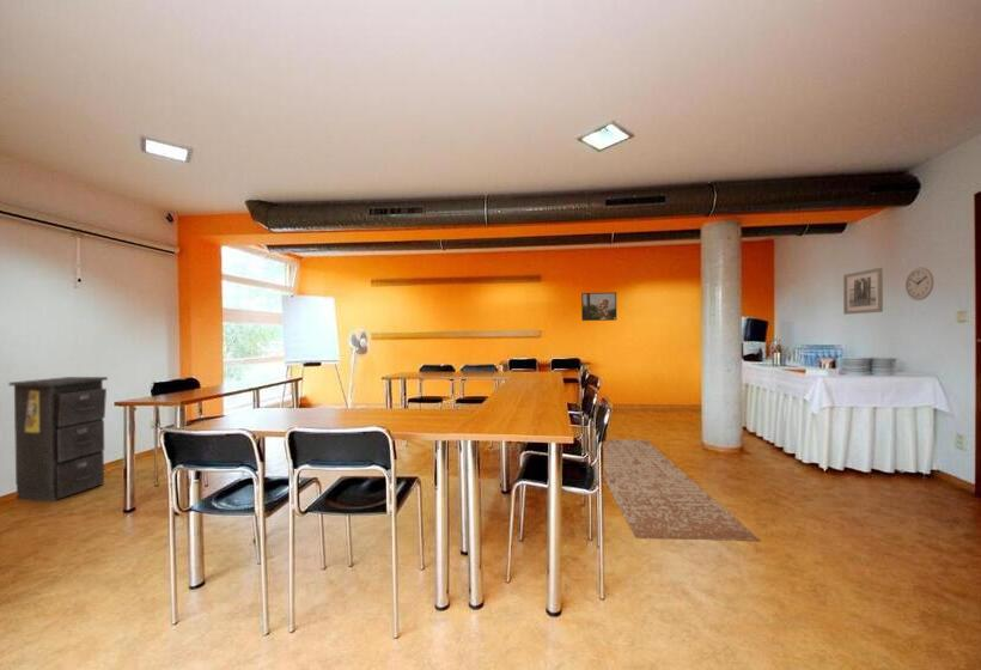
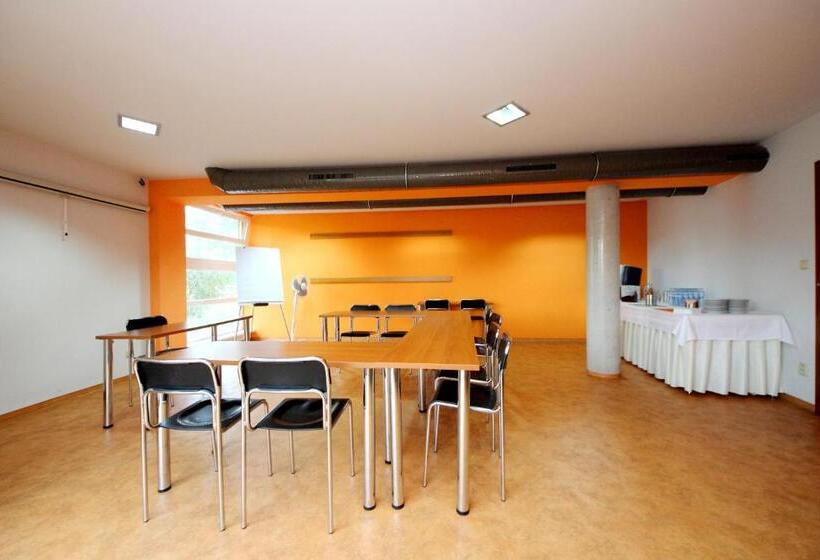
- rug [603,438,762,543]
- filing cabinet [7,376,109,502]
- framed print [580,291,617,322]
- wall art [842,267,884,316]
- wall clock [904,267,936,302]
